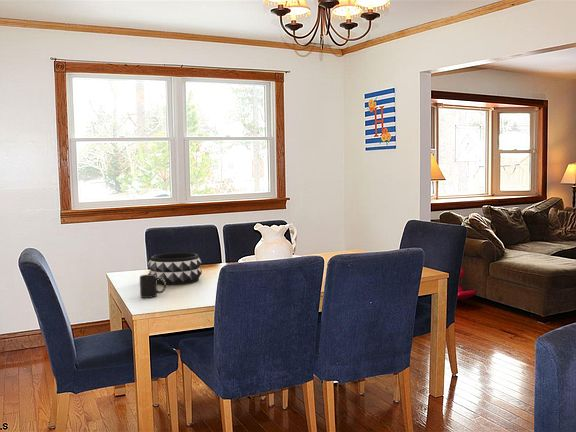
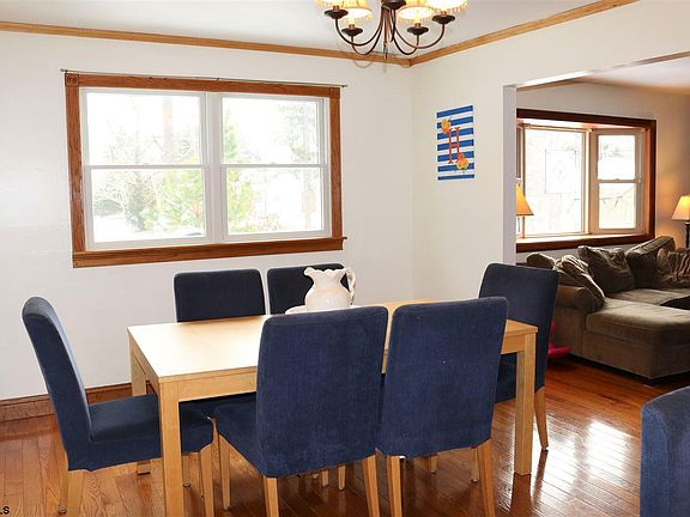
- decorative bowl [146,252,203,286]
- mug [139,274,167,299]
